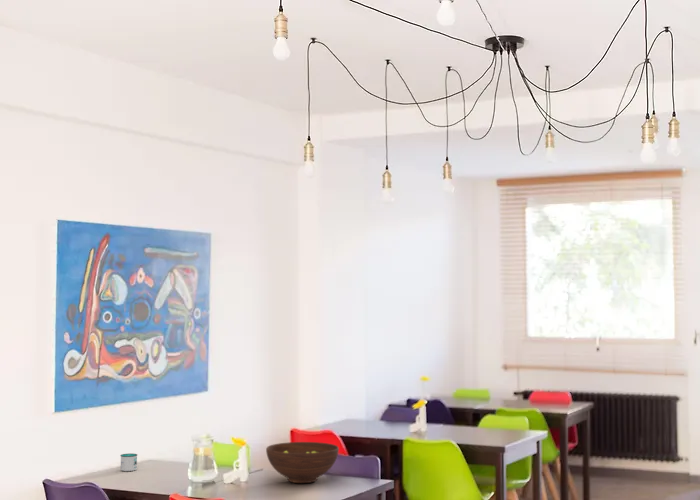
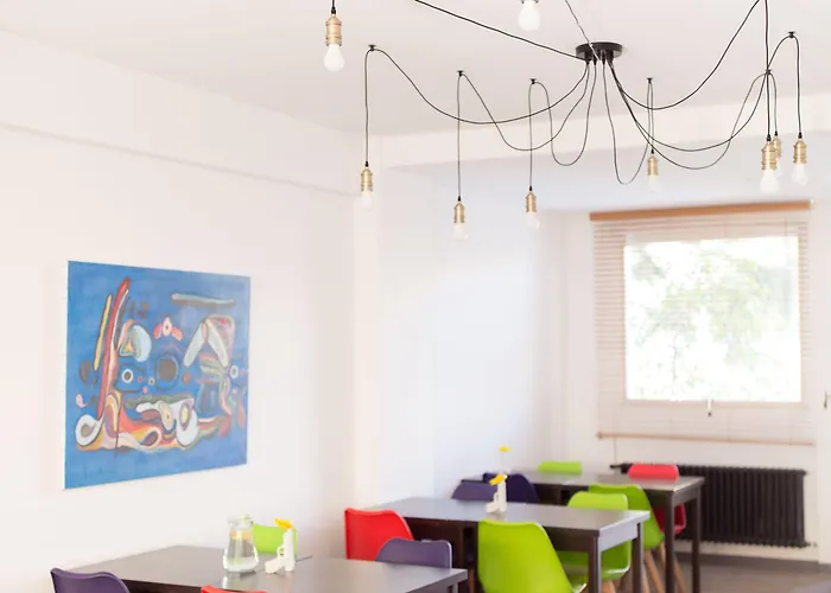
- fruit bowl [265,441,340,484]
- mug [119,453,138,472]
